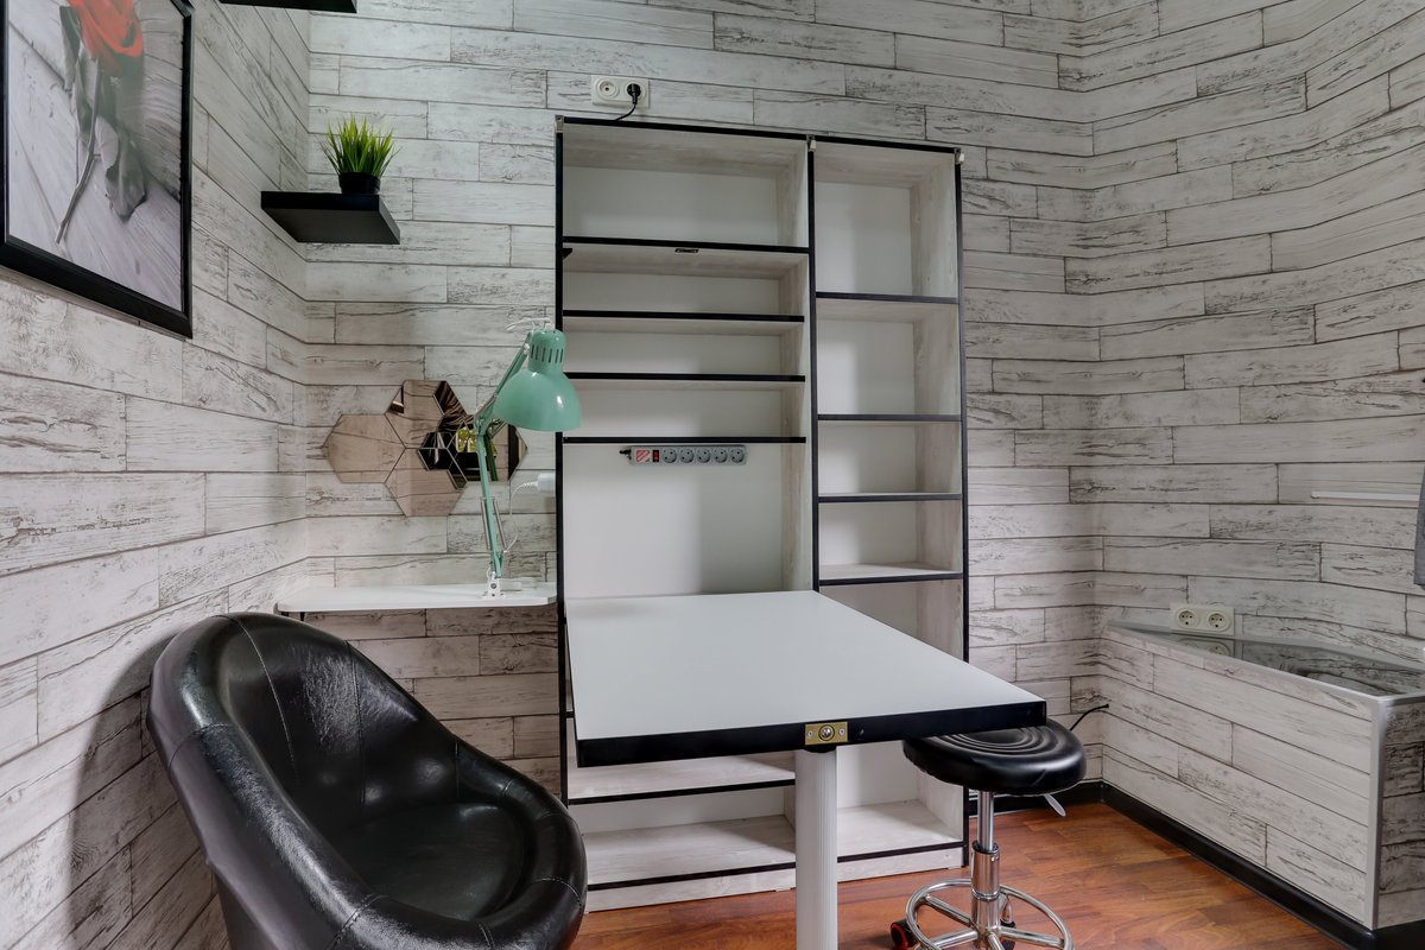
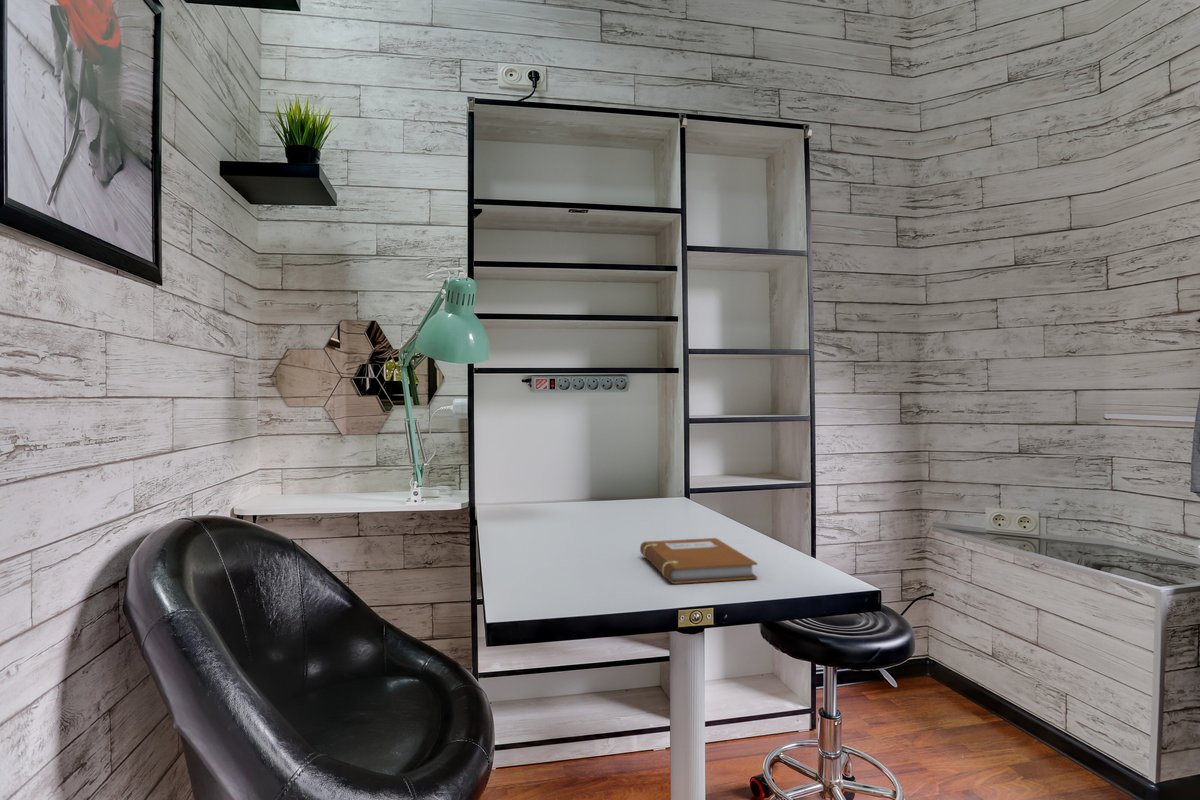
+ notebook [639,537,758,585]
